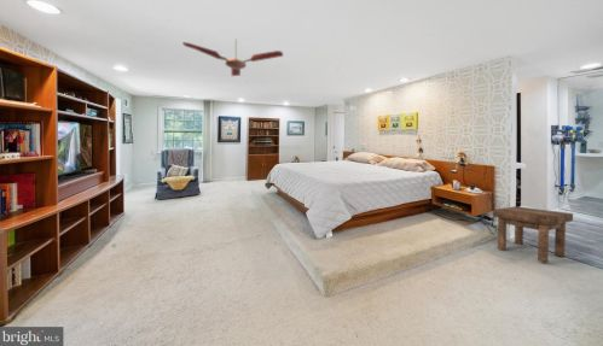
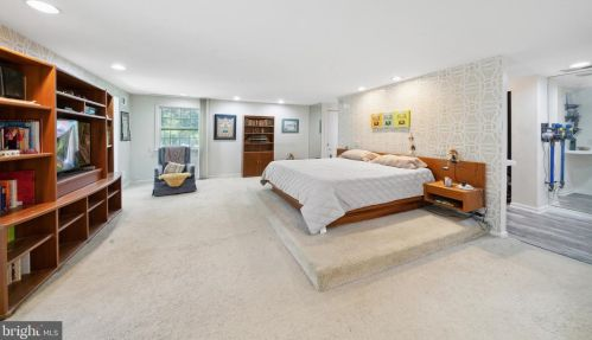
- ceiling fan [181,39,284,77]
- stool [492,205,574,263]
